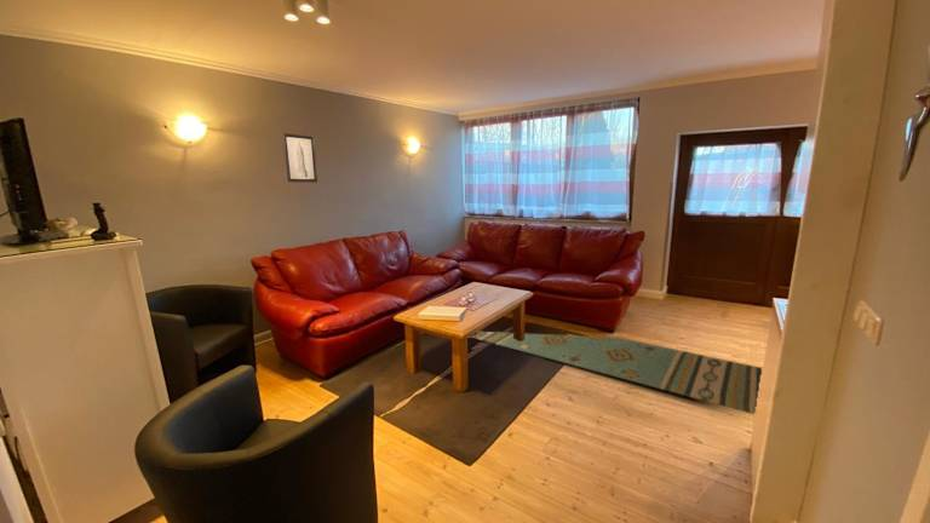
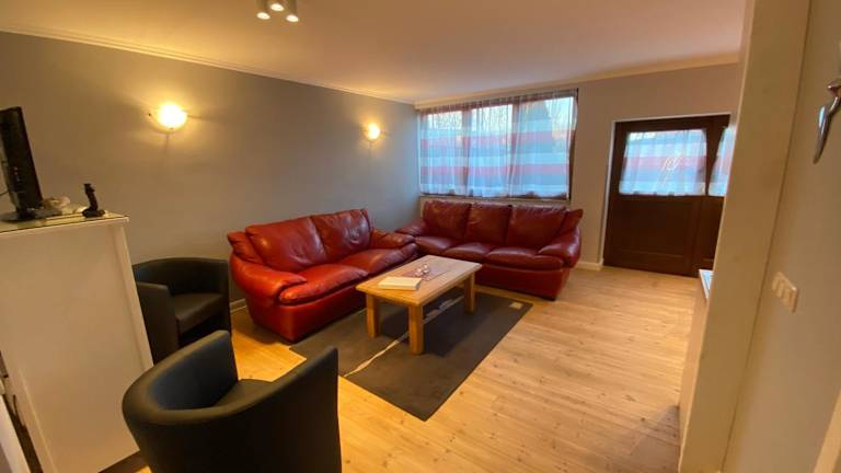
- wall art [282,132,318,184]
- rug [470,331,763,415]
